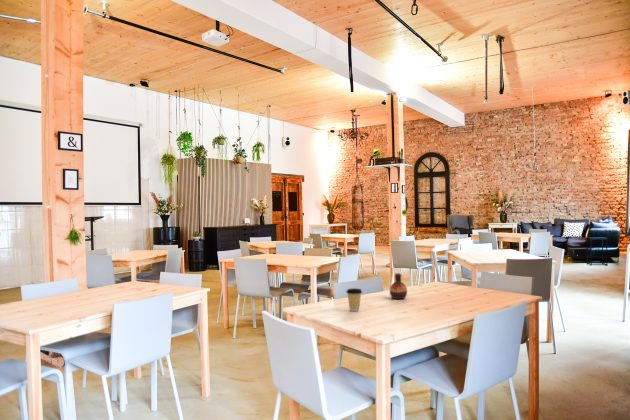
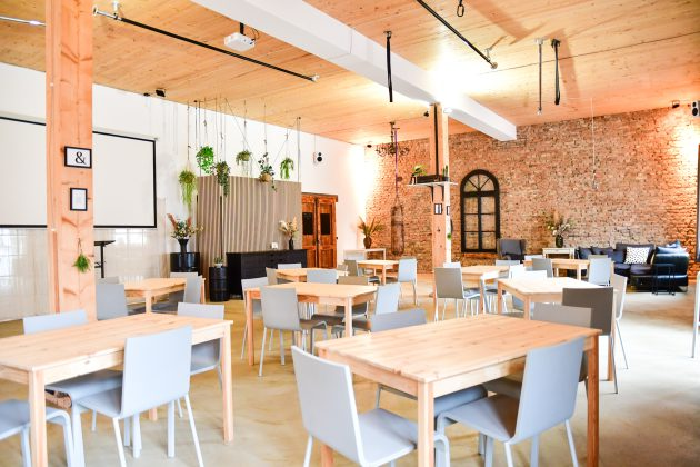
- vase [389,272,408,300]
- coffee cup [345,287,363,312]
